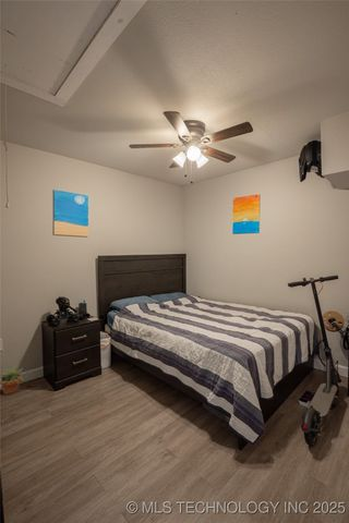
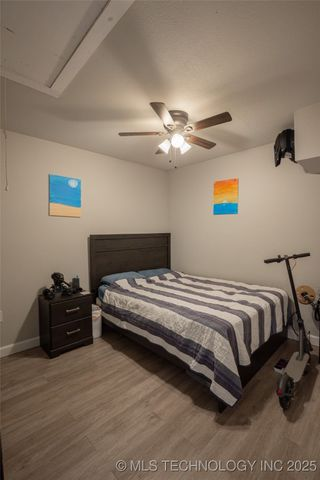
- potted plant [0,364,25,396]
